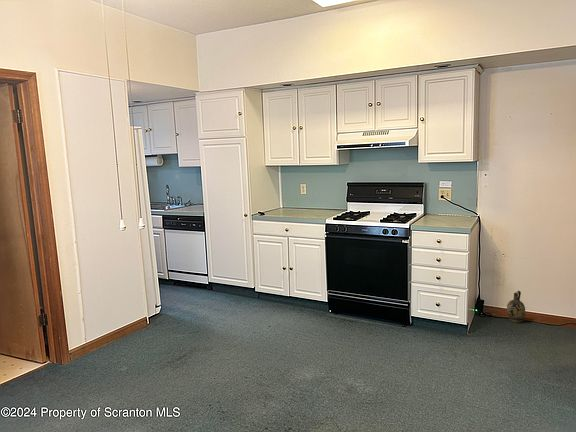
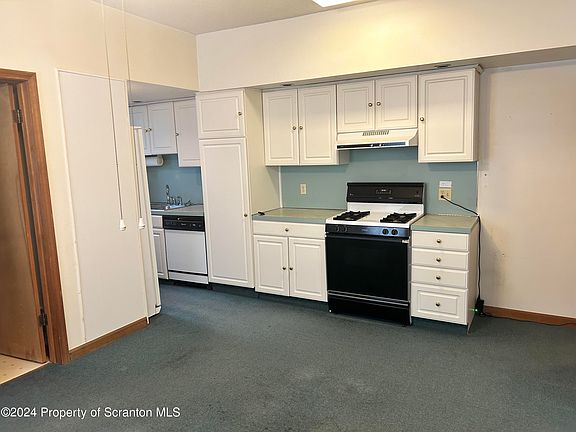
- ceramic jug [506,290,526,323]
